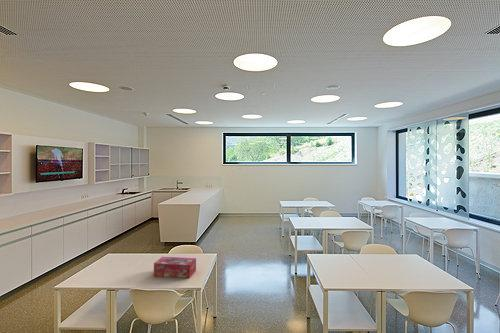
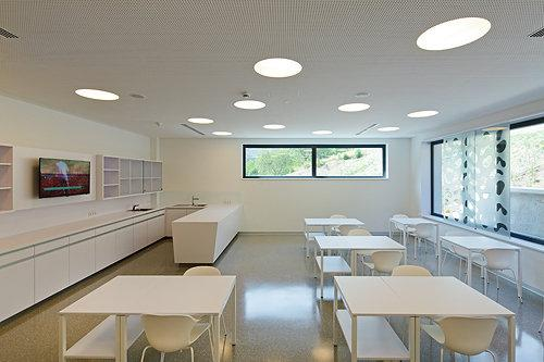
- tissue box [153,256,197,279]
